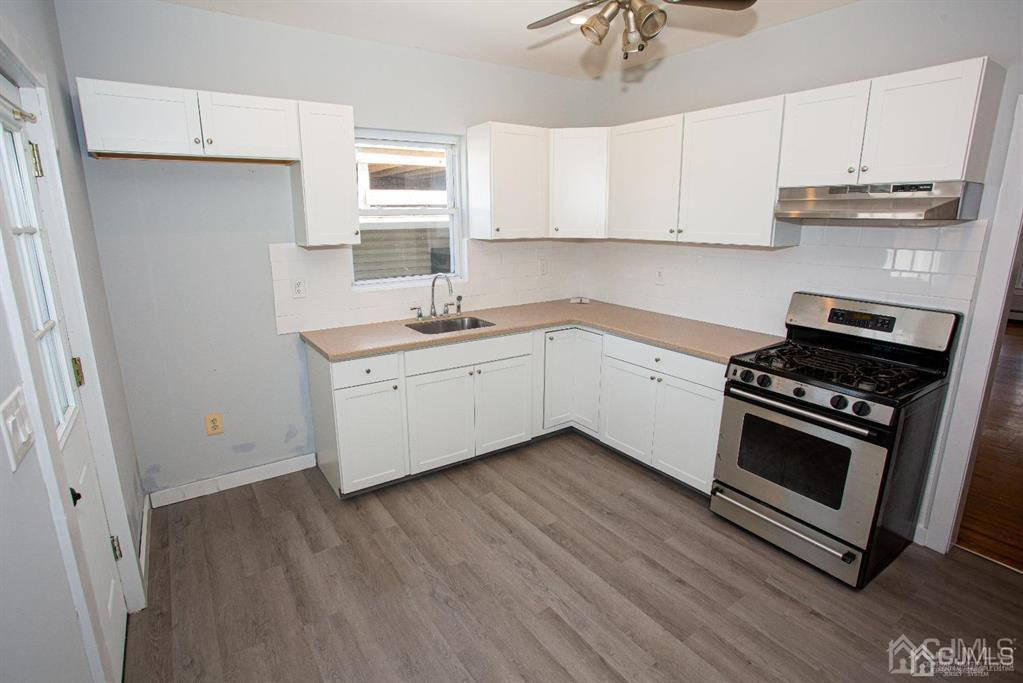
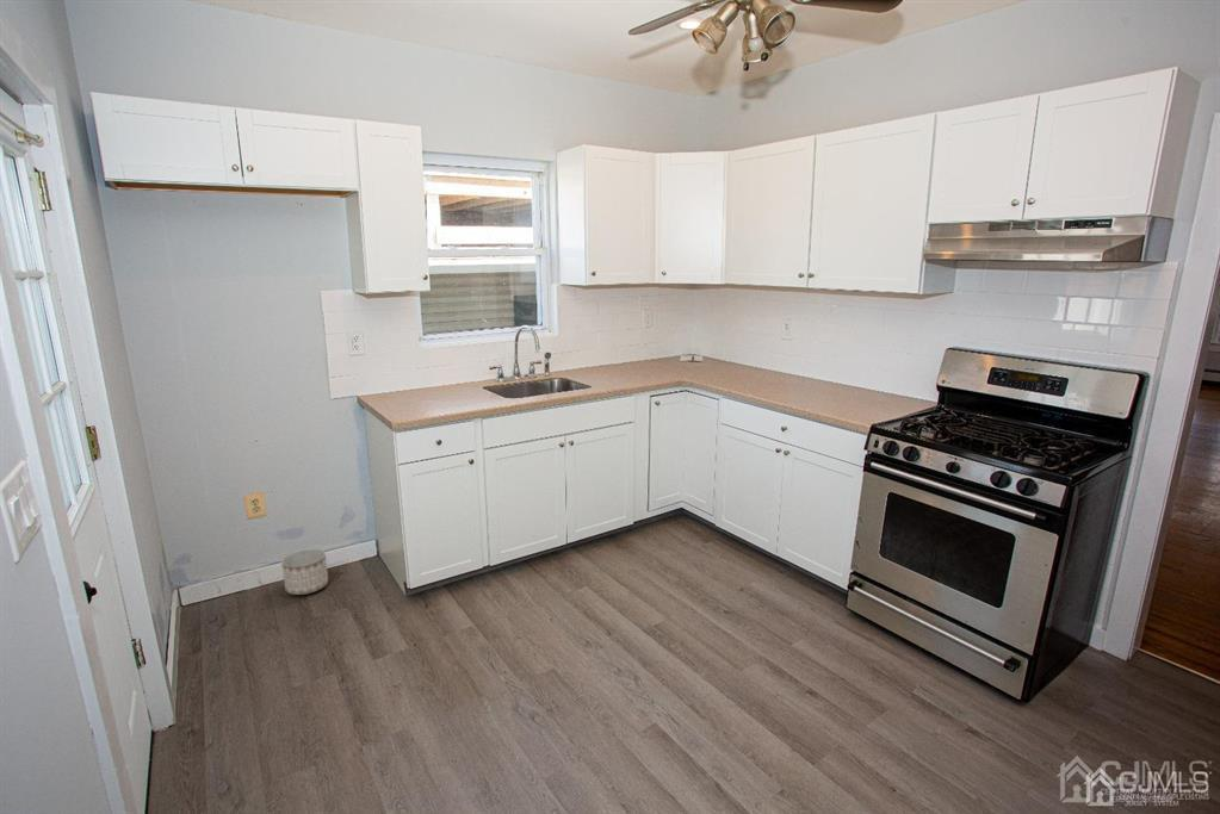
+ planter [280,547,329,596]
